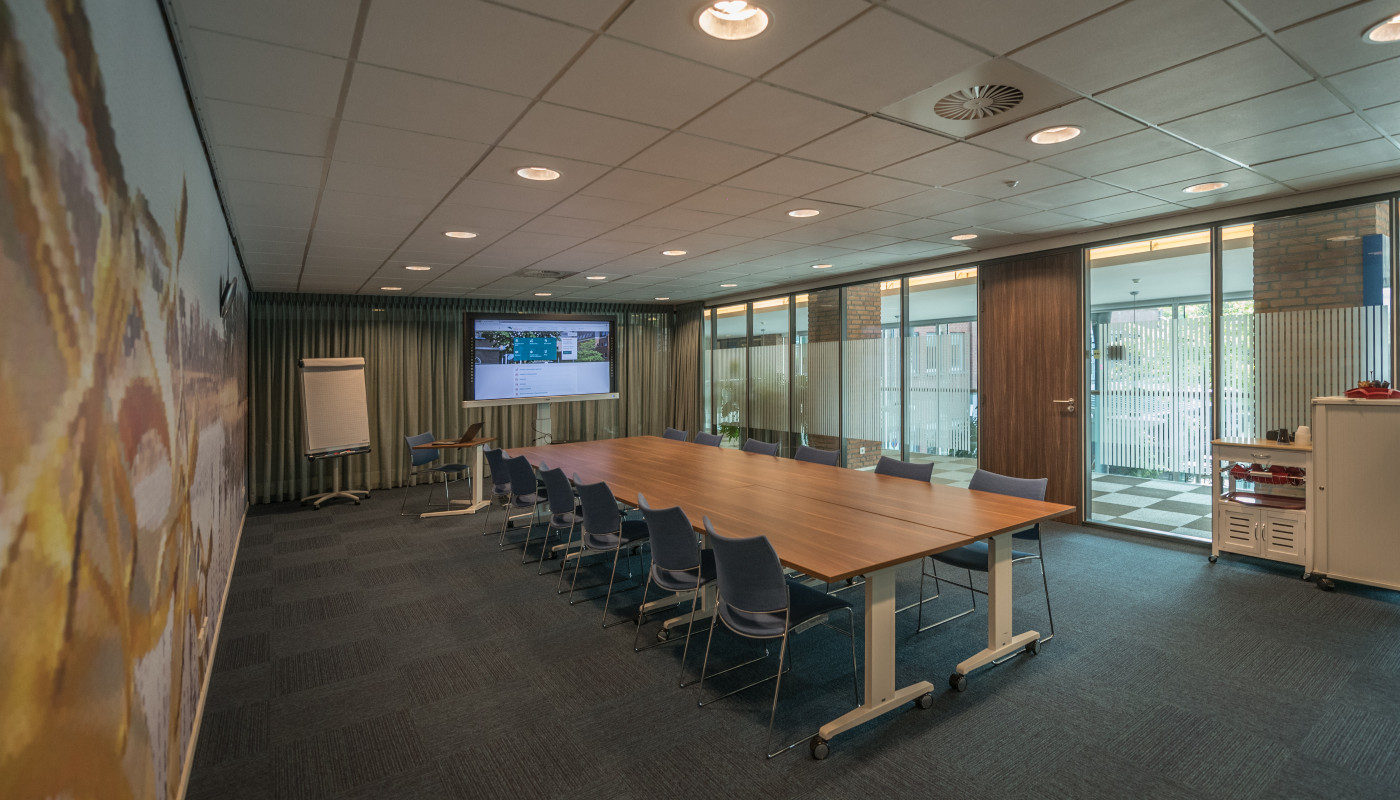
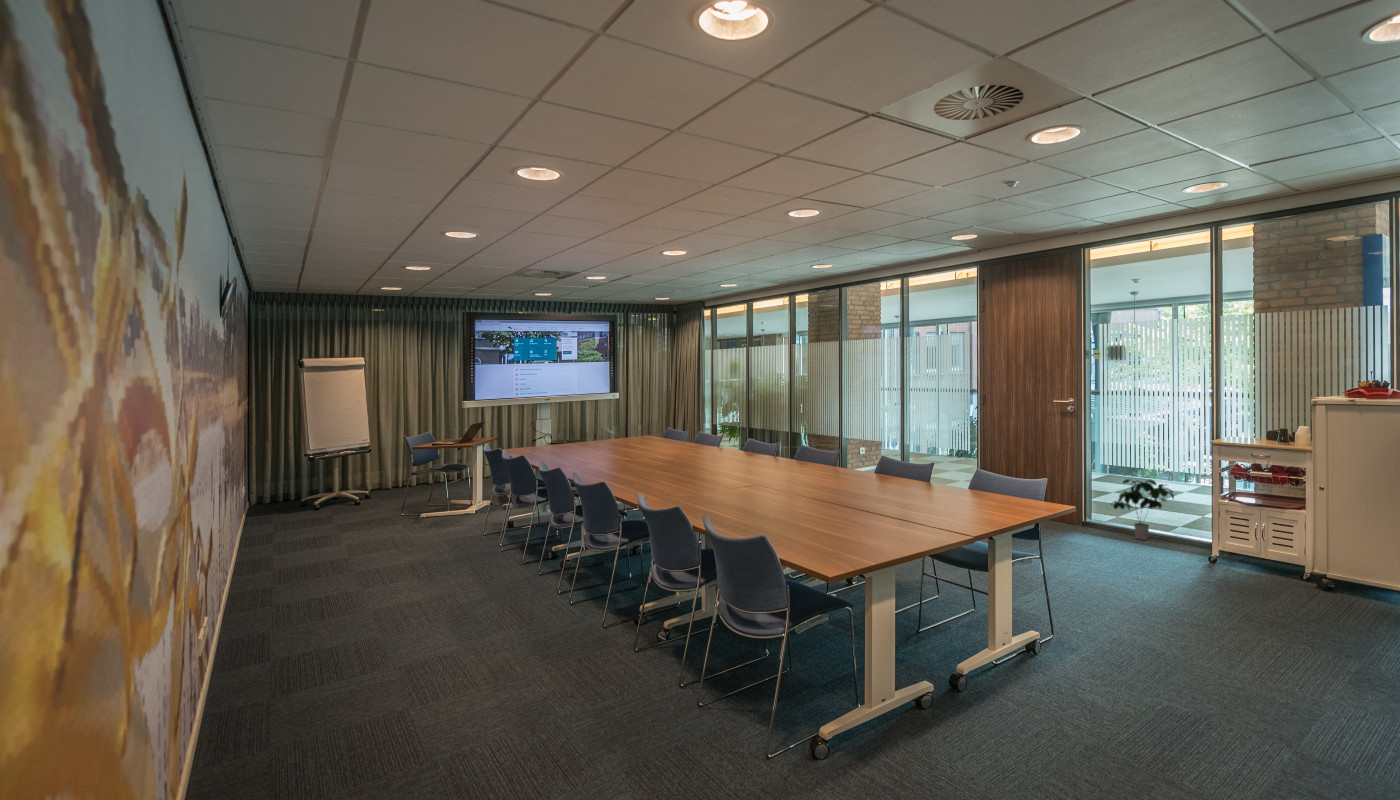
+ potted plant [1110,478,1175,541]
